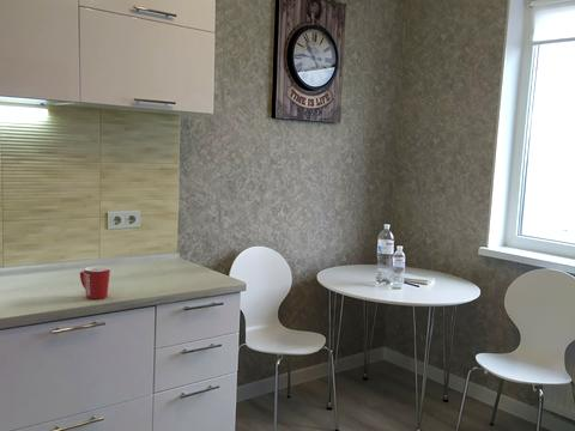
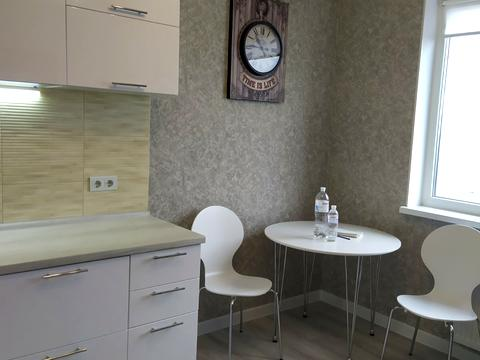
- mug [79,265,111,301]
